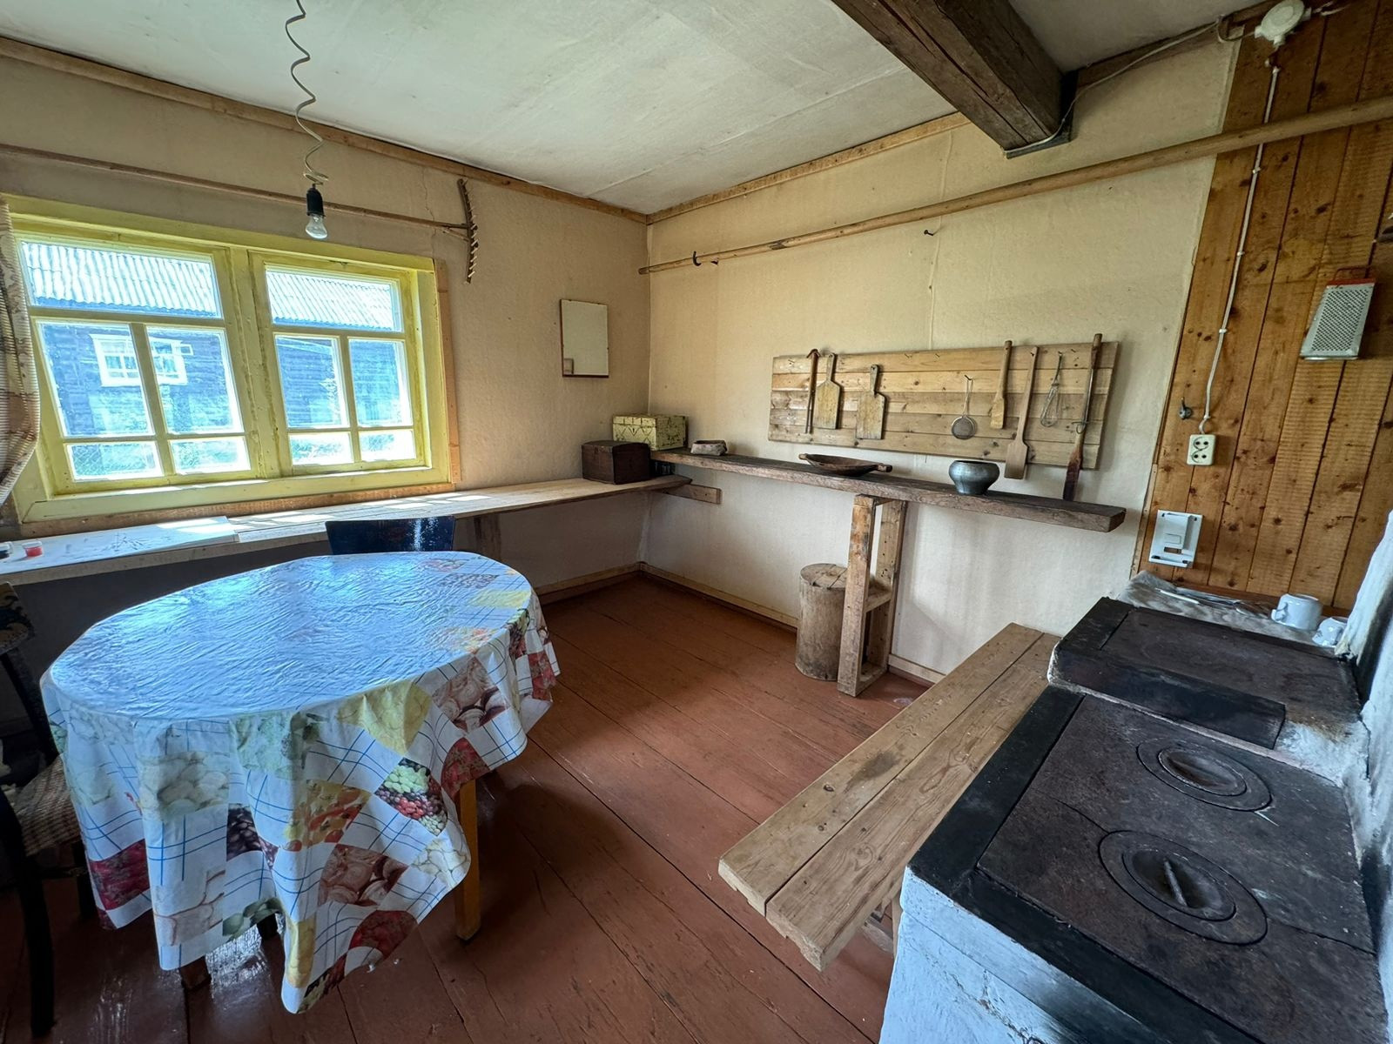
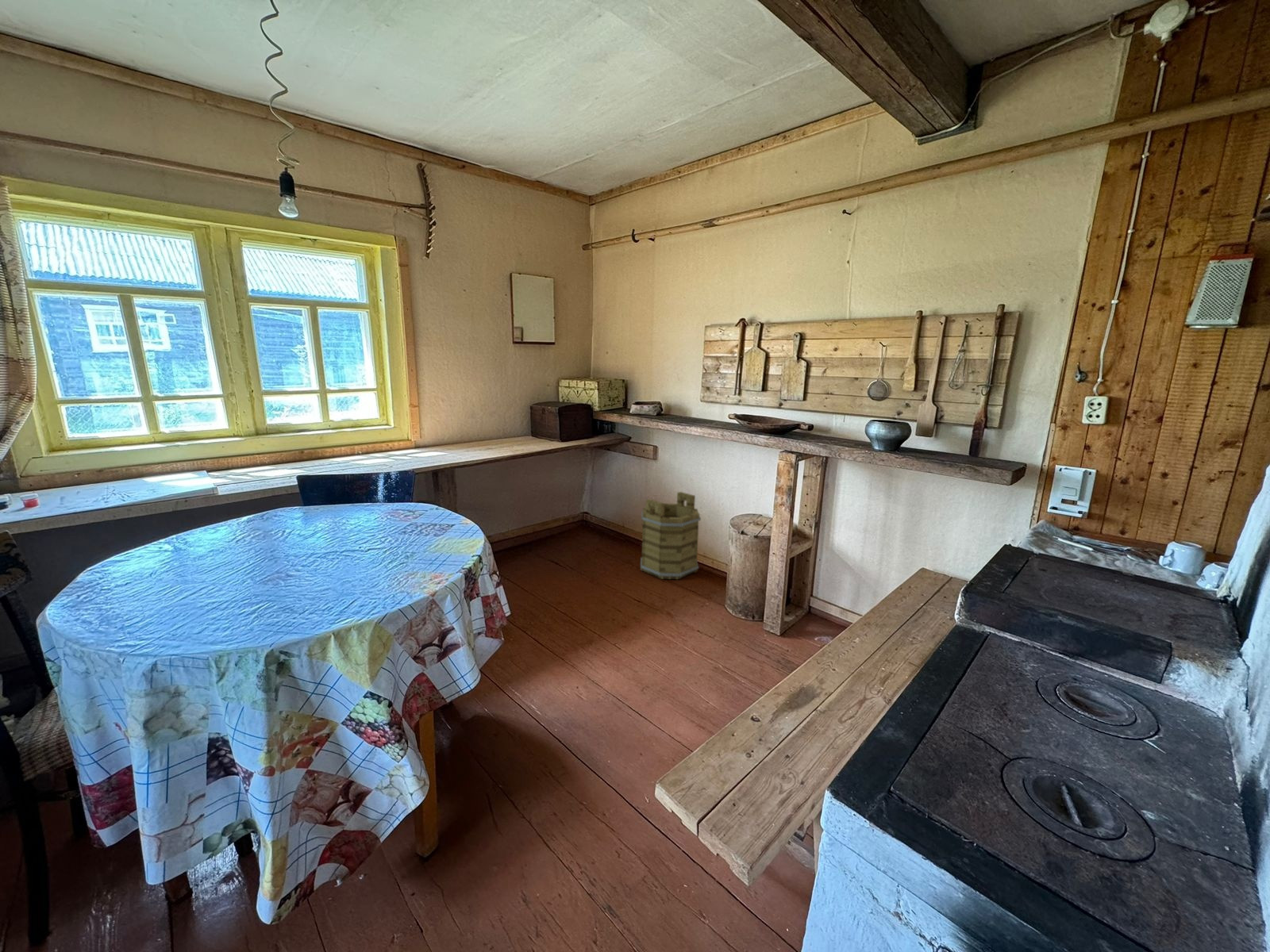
+ bucket [640,491,702,580]
